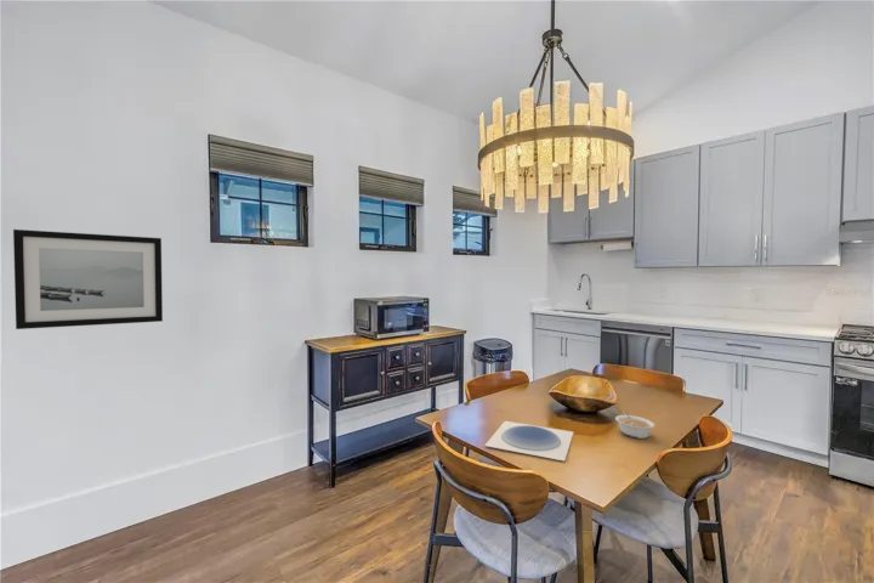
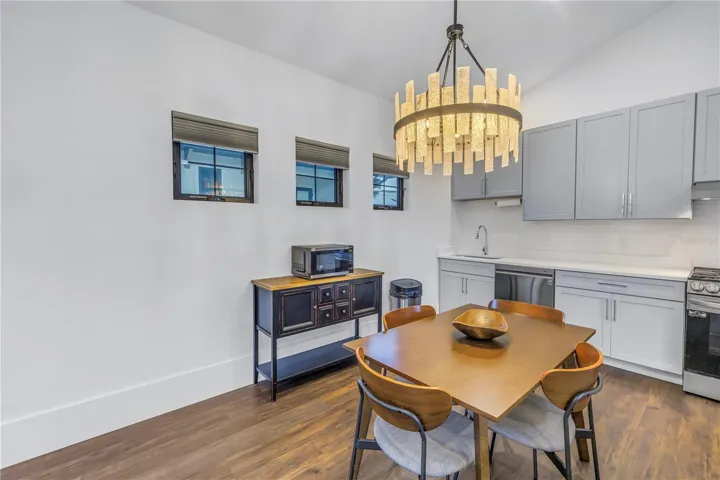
- plate [484,420,574,462]
- wall art [12,228,164,330]
- legume [614,409,657,440]
